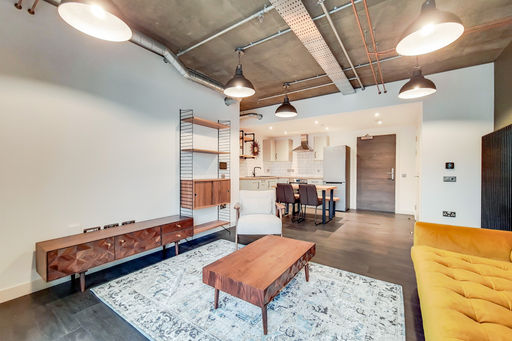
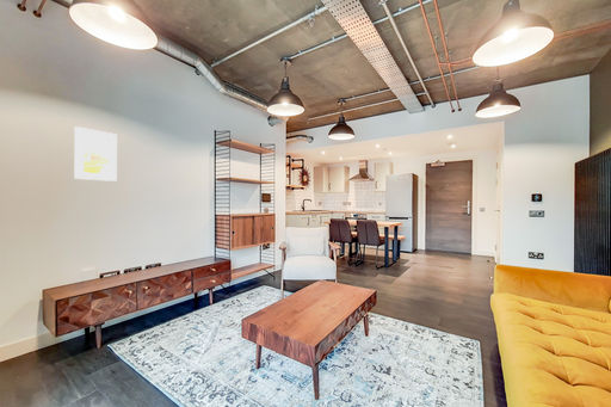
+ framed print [73,125,118,183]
